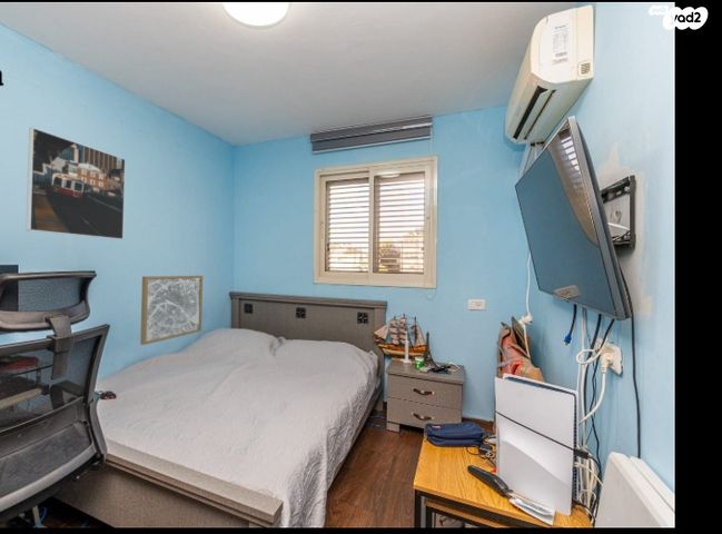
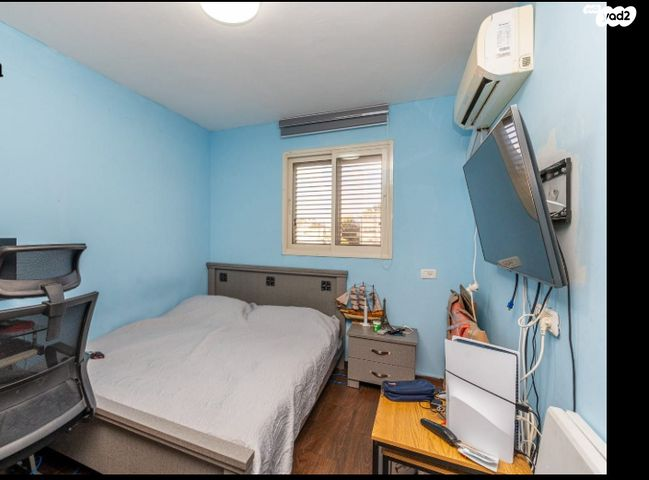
- wall art [139,275,204,346]
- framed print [26,127,127,240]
